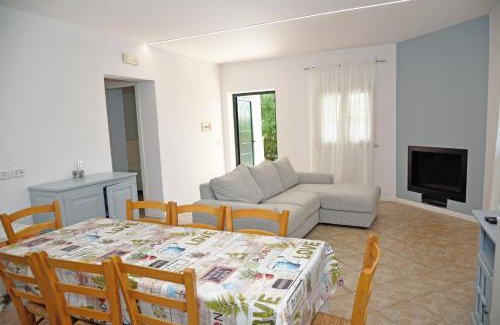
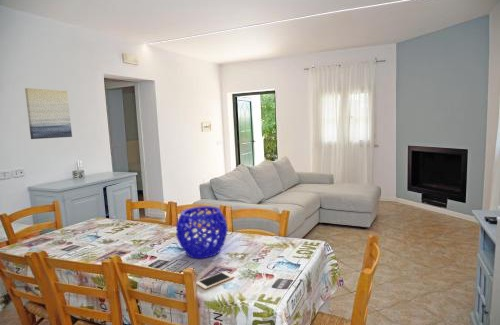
+ wall art [24,87,73,140]
+ cell phone [195,270,235,290]
+ decorative bowl [175,205,228,260]
